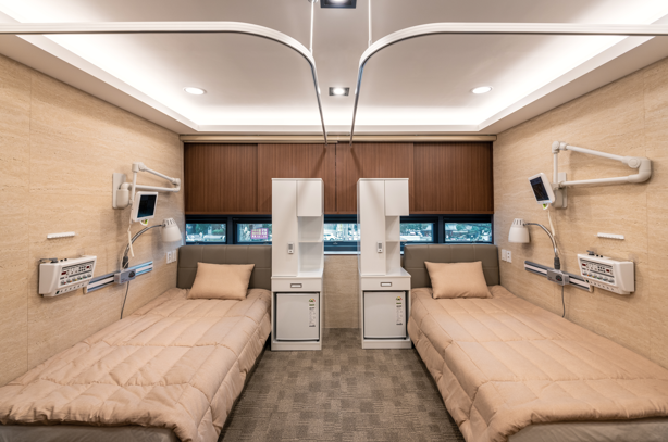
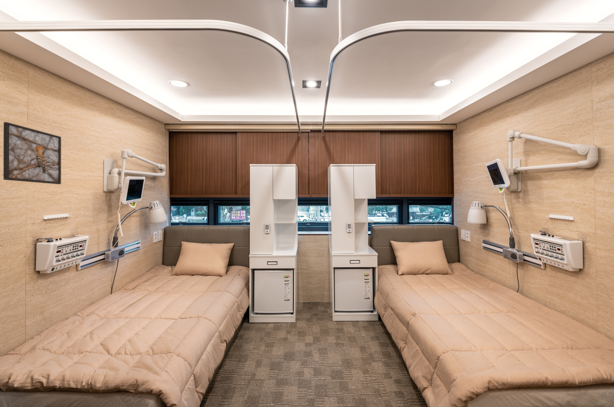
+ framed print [2,121,62,185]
